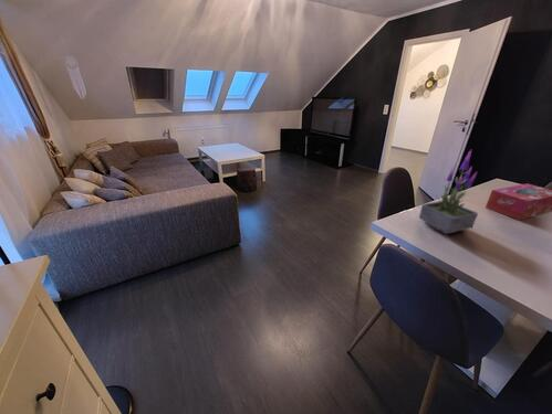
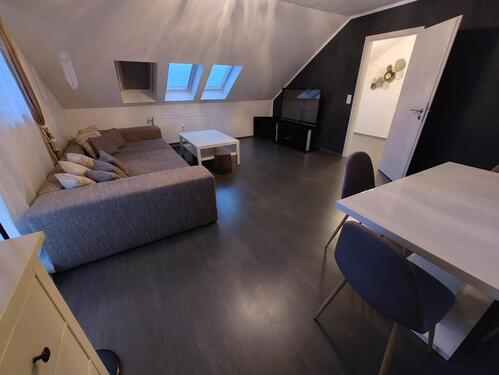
- potted plant [418,149,479,235]
- tissue box [485,182,552,221]
